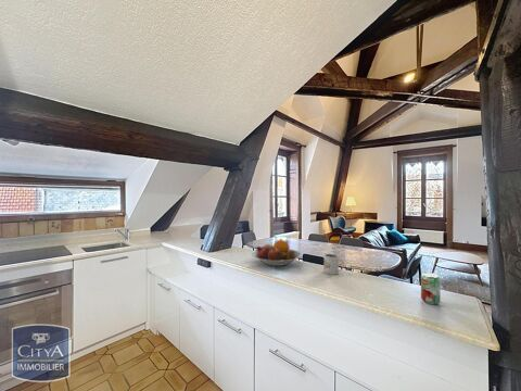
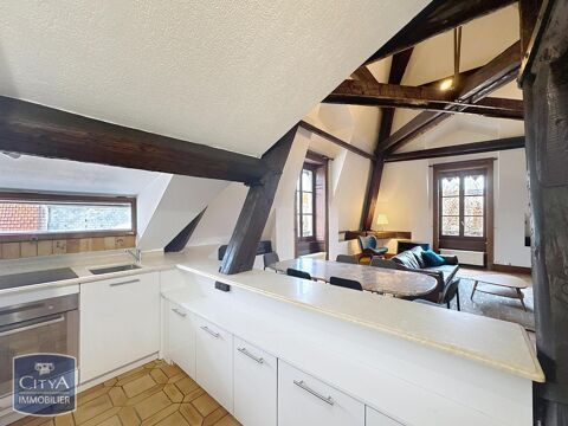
- mug [322,253,345,276]
- fruit bowl [251,238,303,267]
- beverage can [420,272,442,305]
